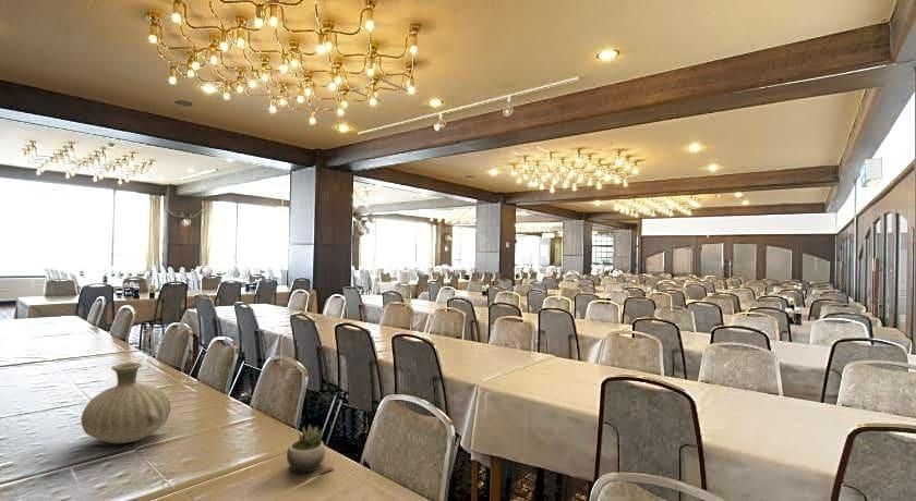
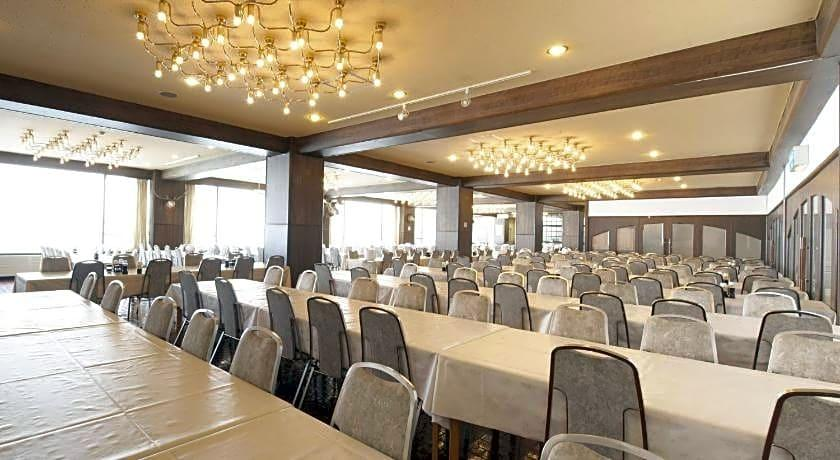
- vase [80,362,172,444]
- succulent plant [286,423,336,476]
